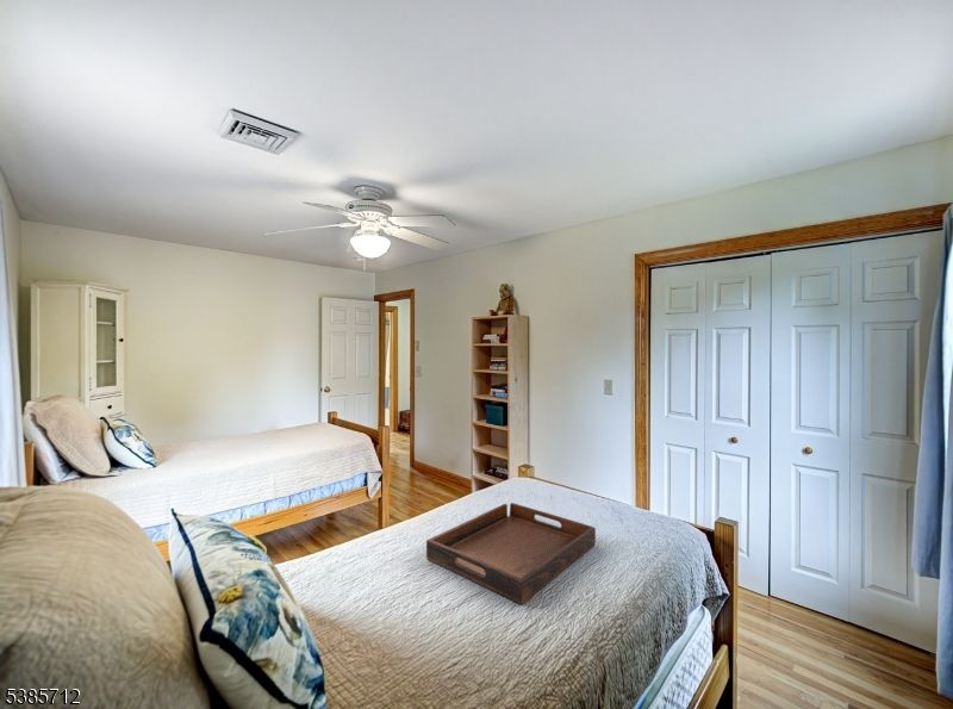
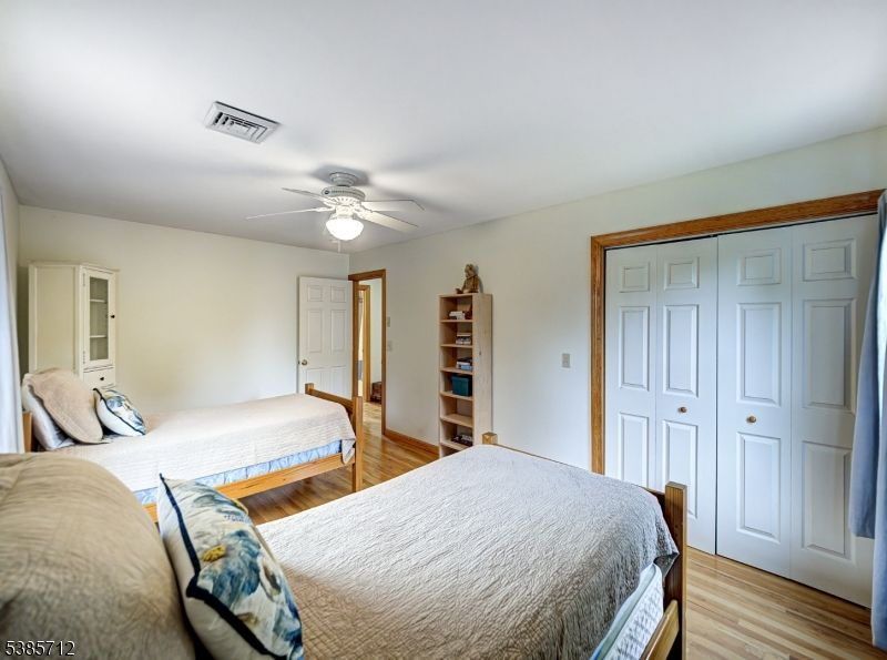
- serving tray [425,502,597,605]
